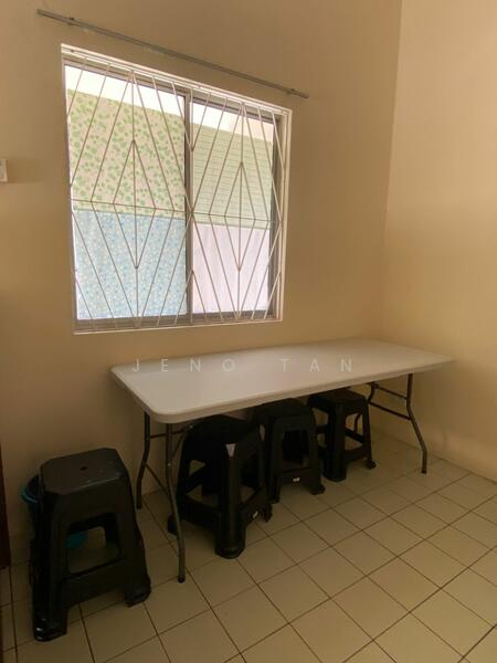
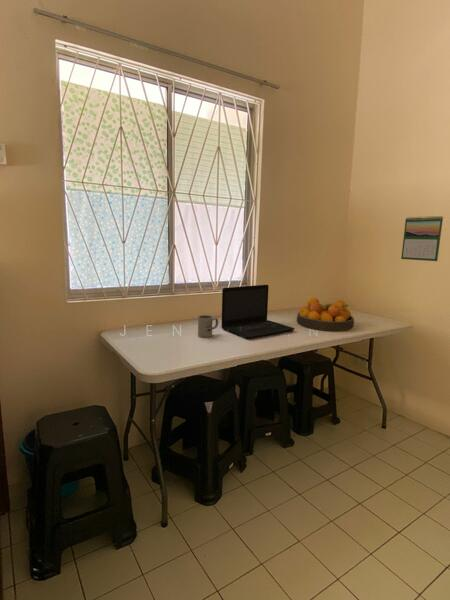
+ mug [197,314,219,338]
+ fruit bowl [296,297,355,332]
+ calendar [400,215,444,262]
+ laptop [221,284,296,340]
